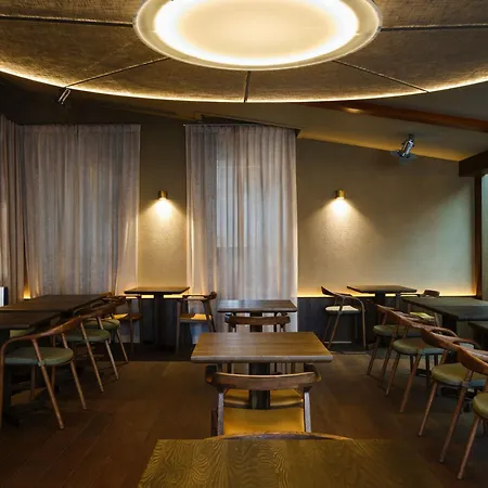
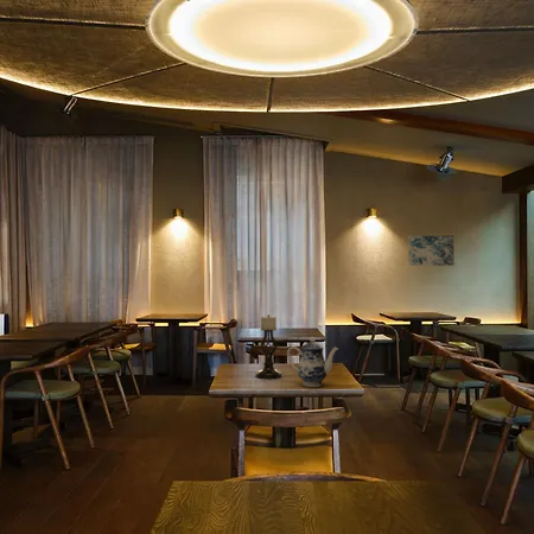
+ teapot [286,336,339,388]
+ candle holder [255,313,282,380]
+ wall art [407,235,456,267]
